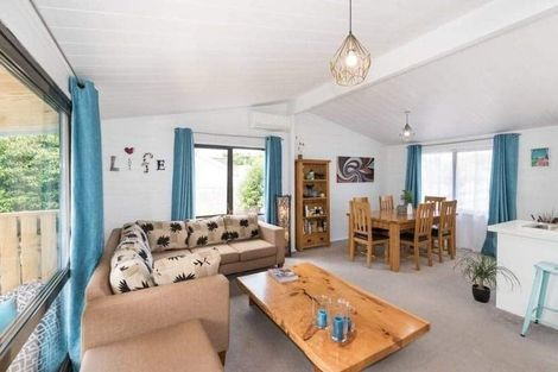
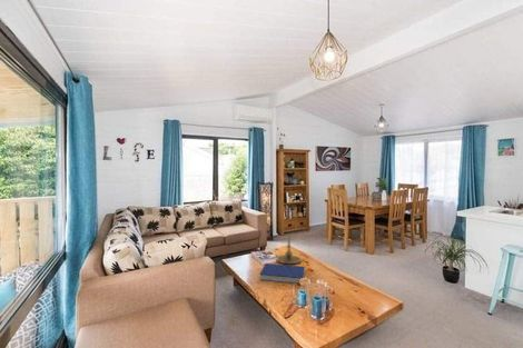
+ candle holder [276,232,302,265]
+ book [258,262,306,285]
